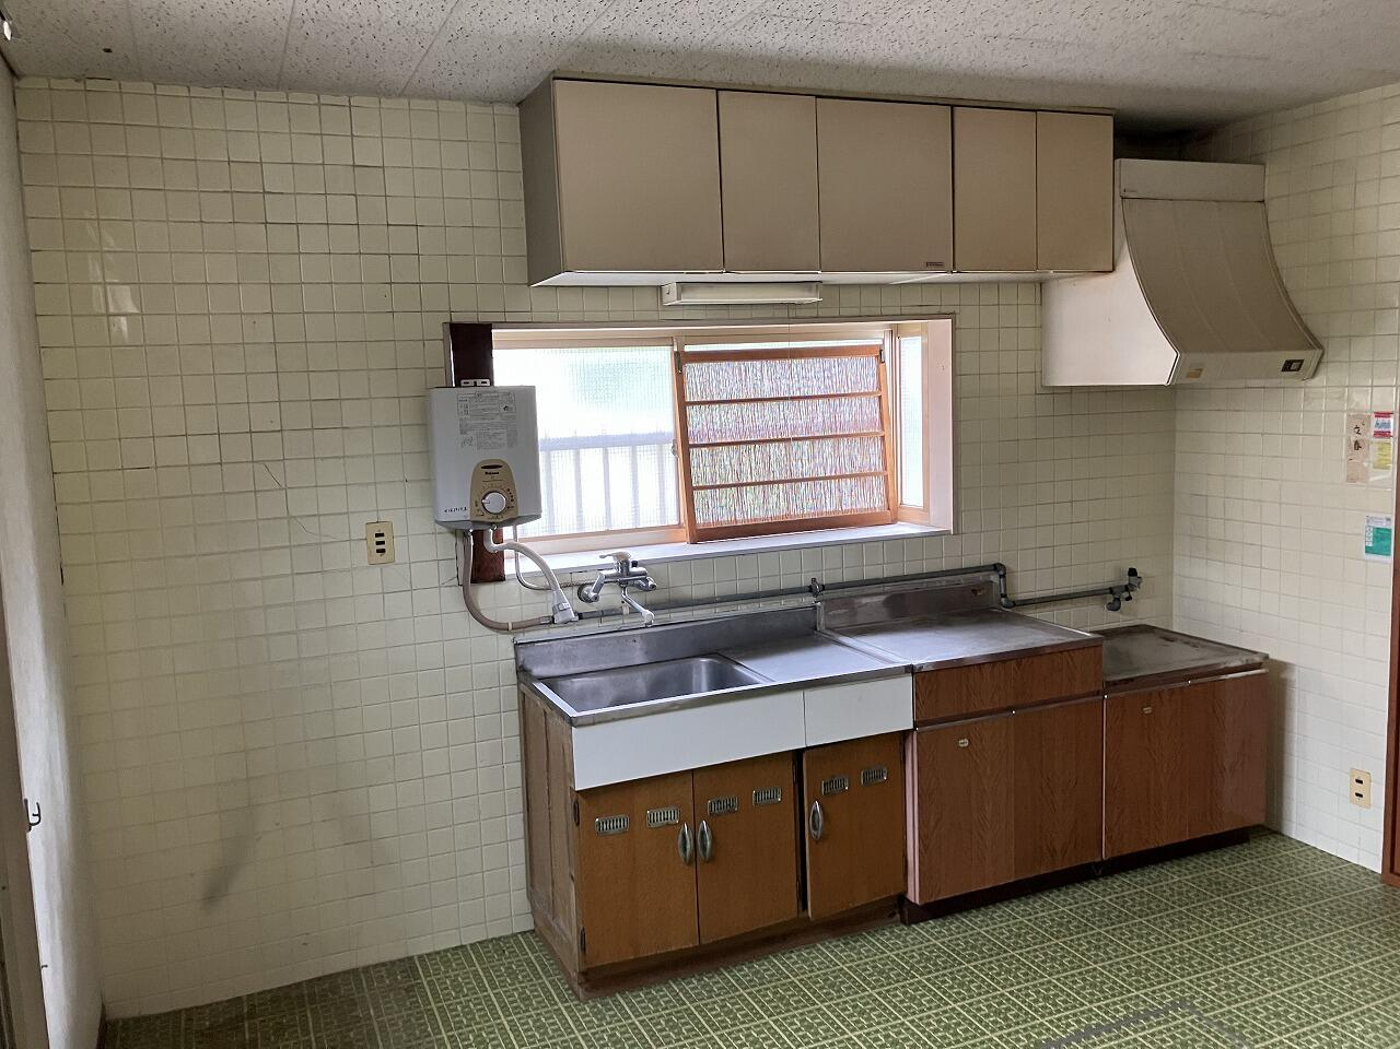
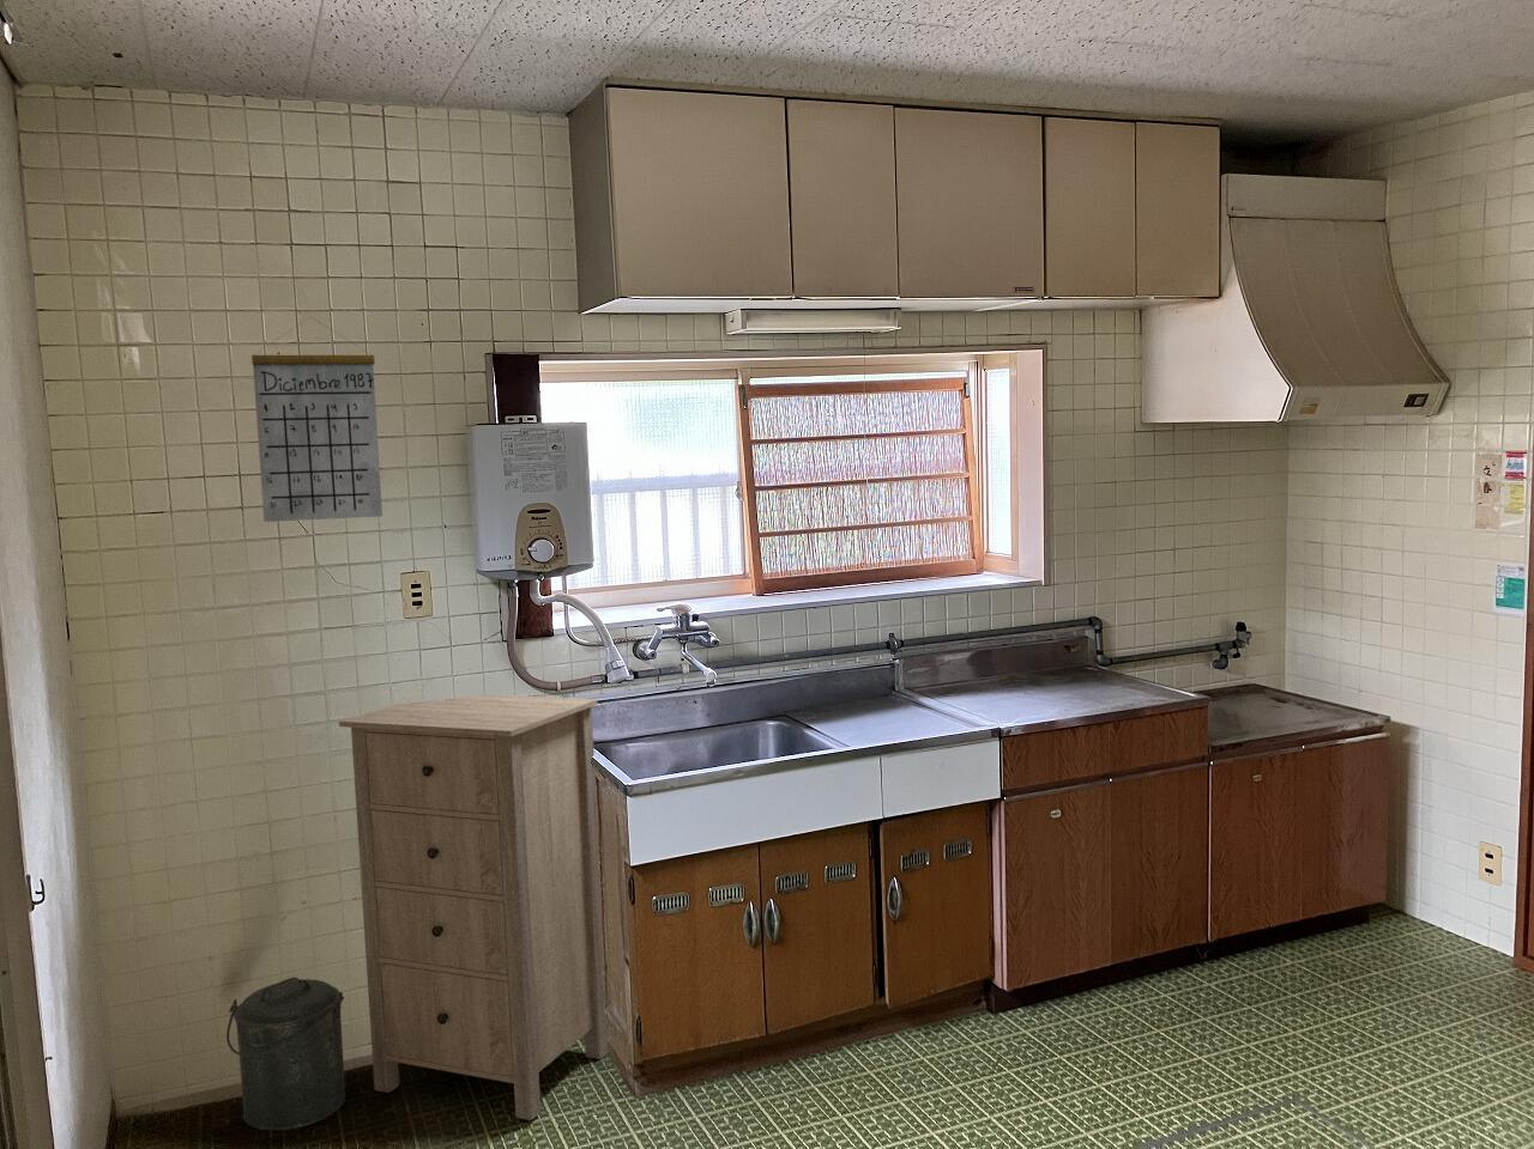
+ storage cabinet [338,694,609,1121]
+ calendar [250,316,384,523]
+ canister [226,975,347,1131]
